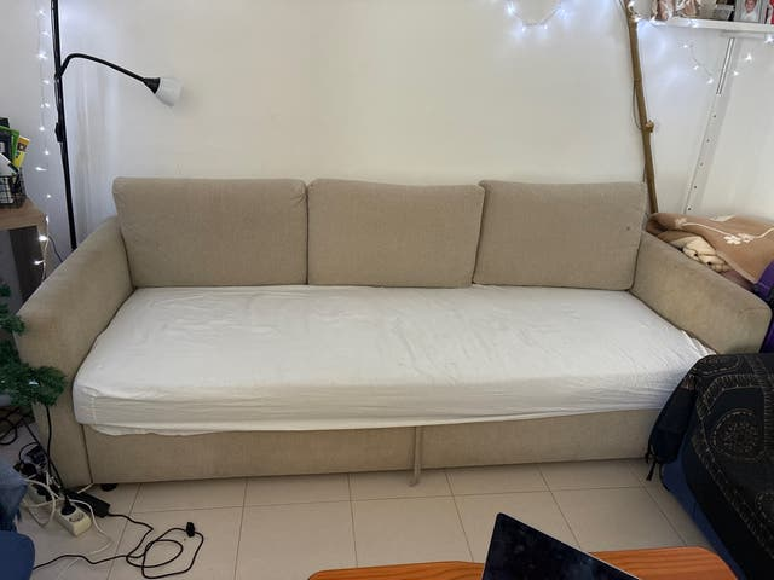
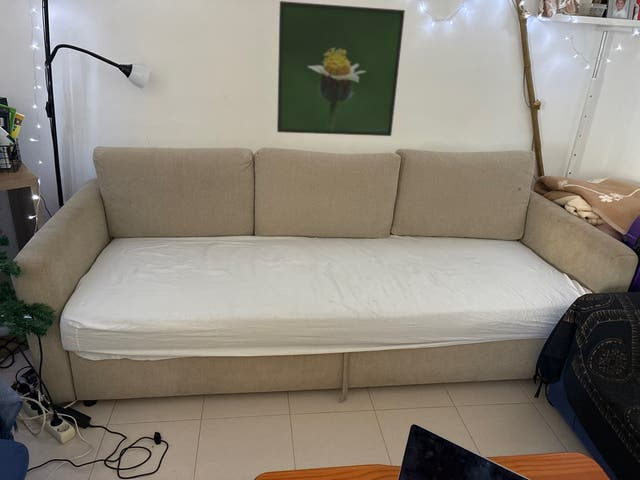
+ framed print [276,0,406,137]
